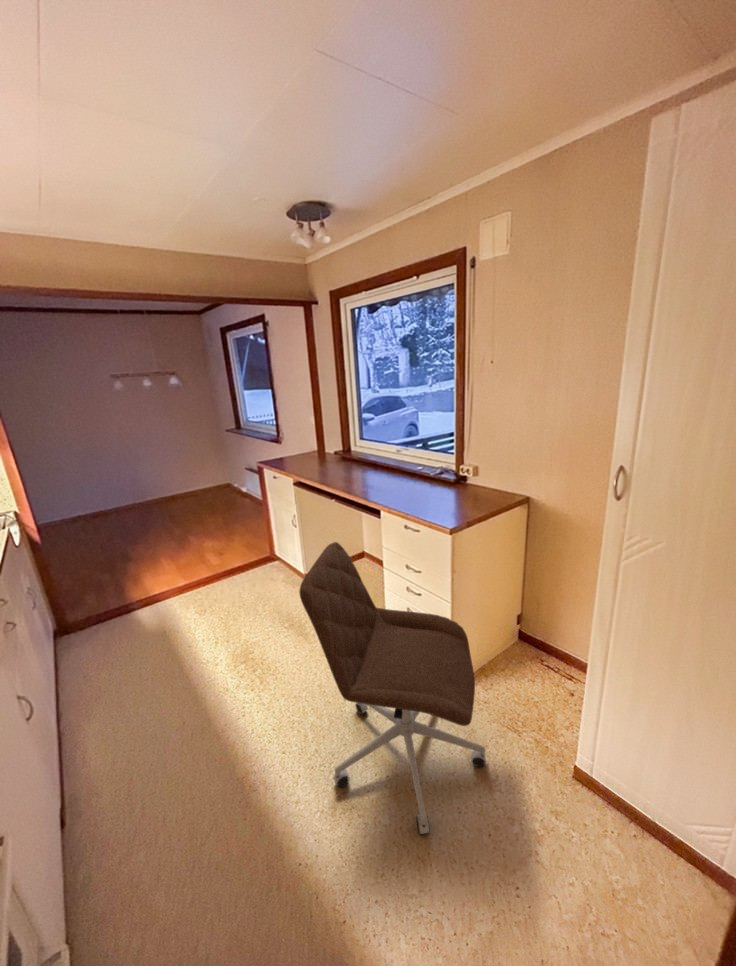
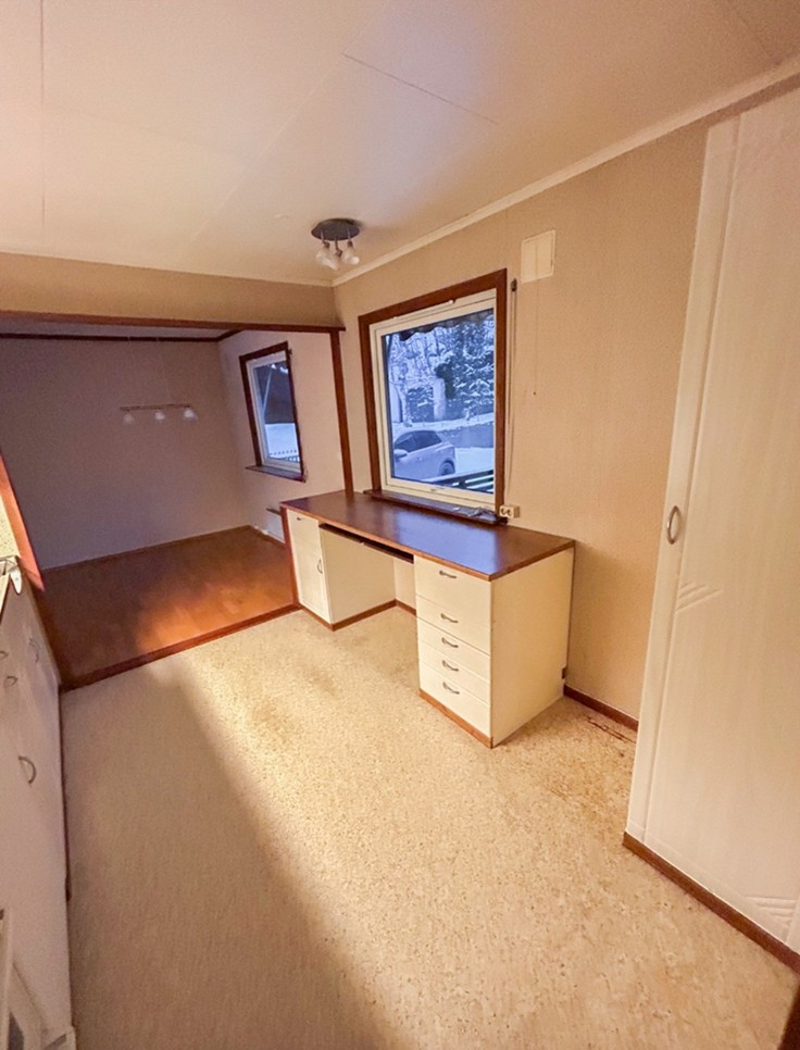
- office chair [298,541,487,835]
